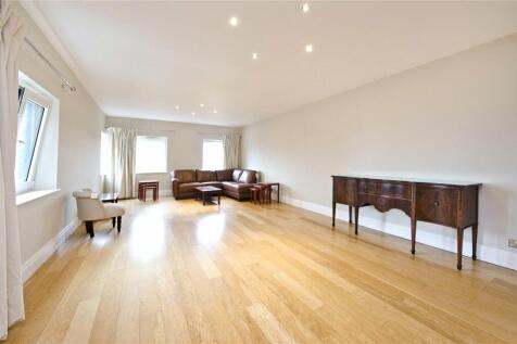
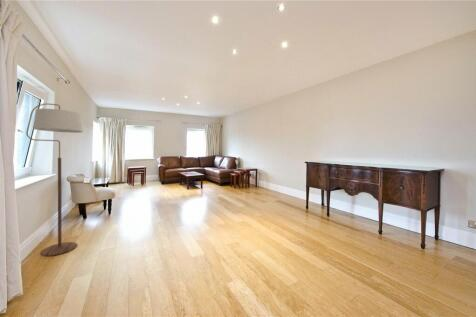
+ floor lamp [25,103,84,257]
